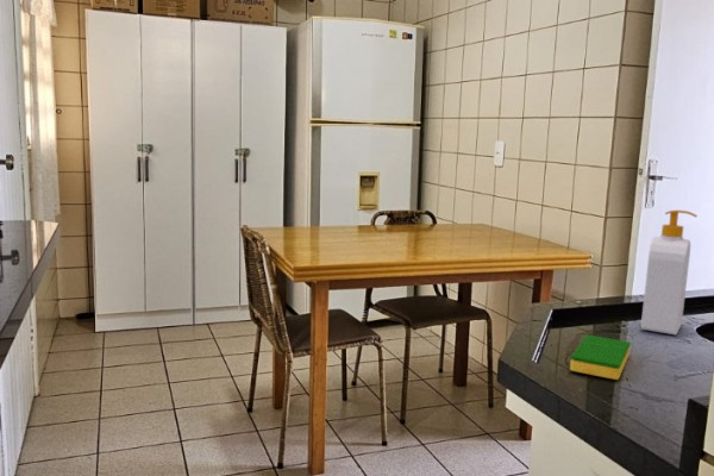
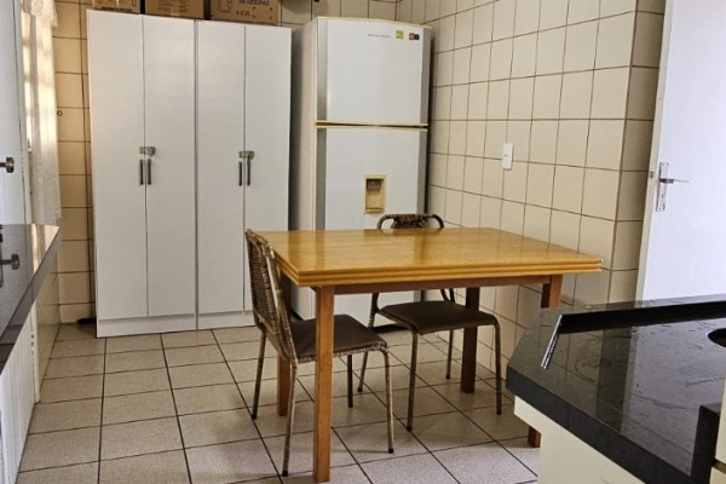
- dish sponge [569,334,632,381]
- soap bottle [640,208,699,336]
